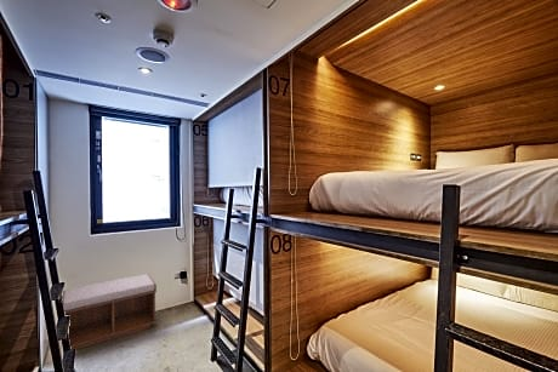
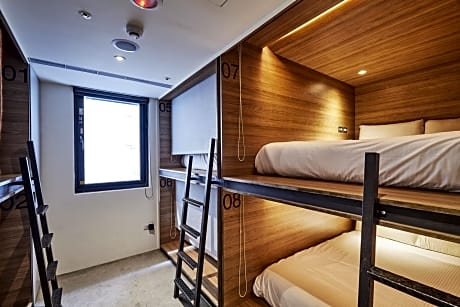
- bench [61,273,158,350]
